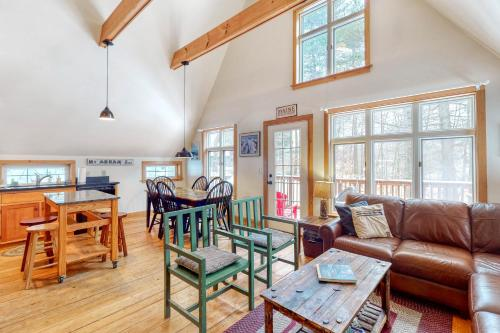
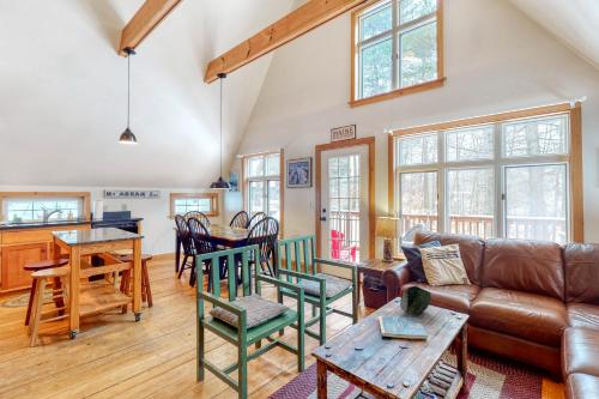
+ decorative bowl [399,285,432,314]
